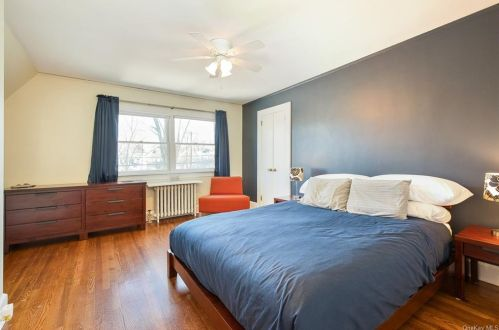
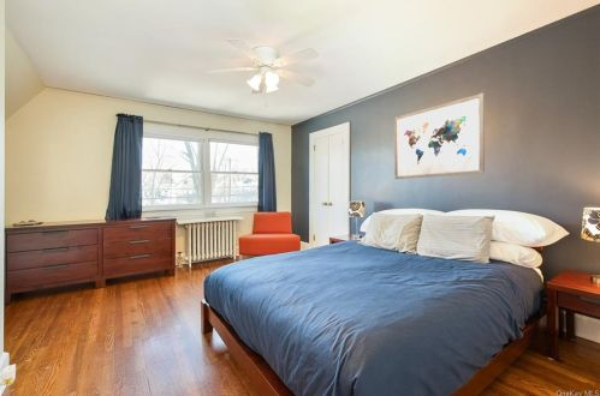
+ wall art [393,91,486,180]
